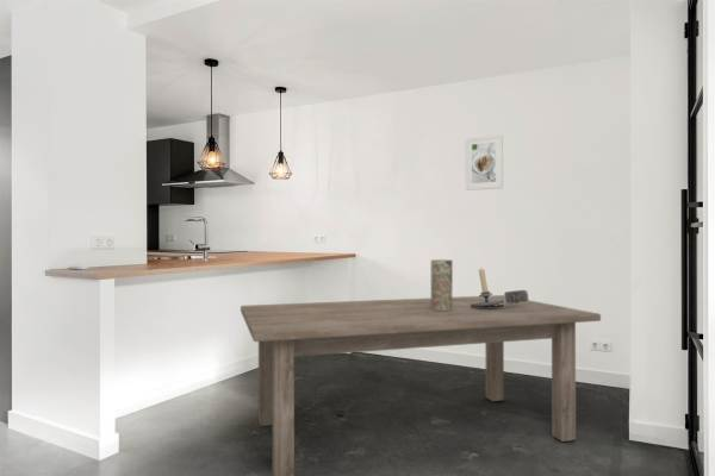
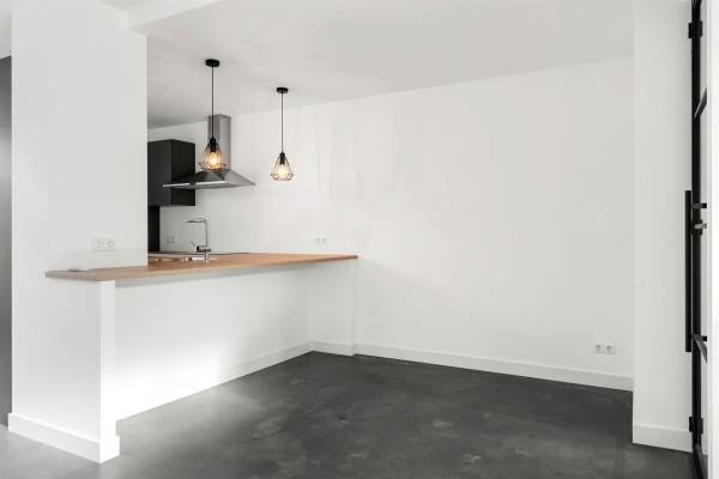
- candlestick [471,264,530,308]
- vase [430,258,454,311]
- dining table [240,294,602,476]
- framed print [465,133,504,192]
